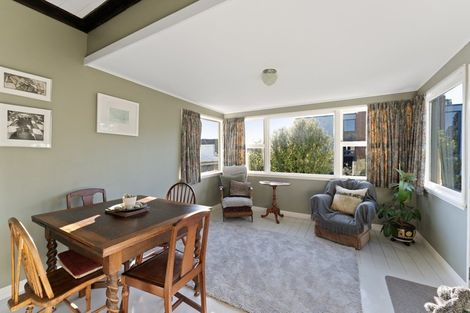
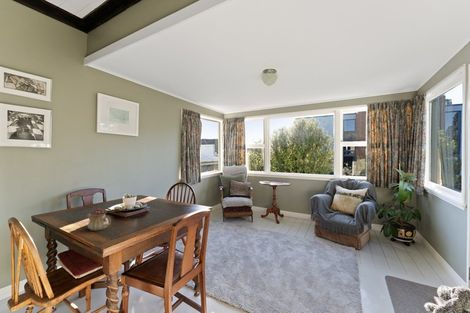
+ teapot [86,206,112,232]
